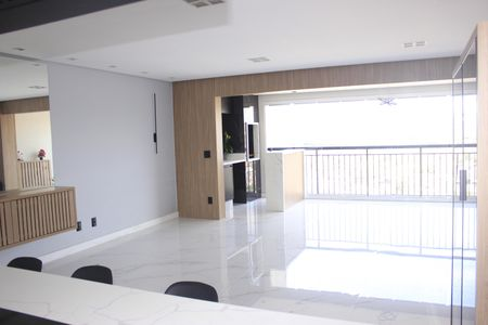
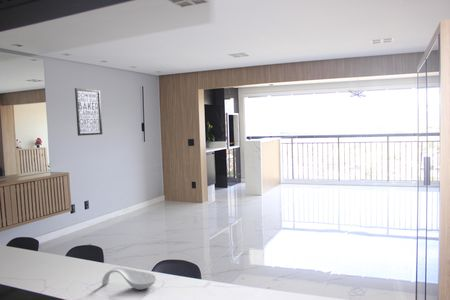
+ spoon rest [101,266,157,291]
+ wall art [74,87,103,137]
